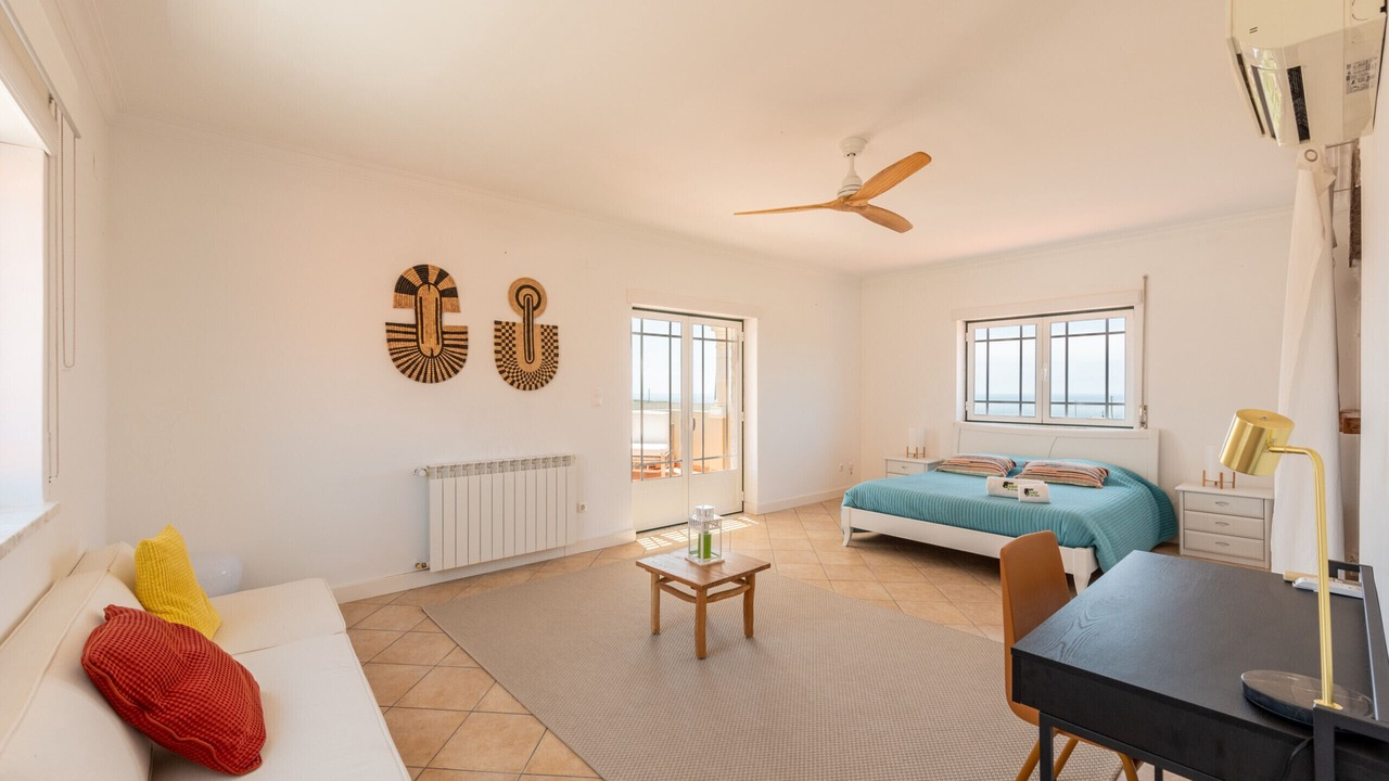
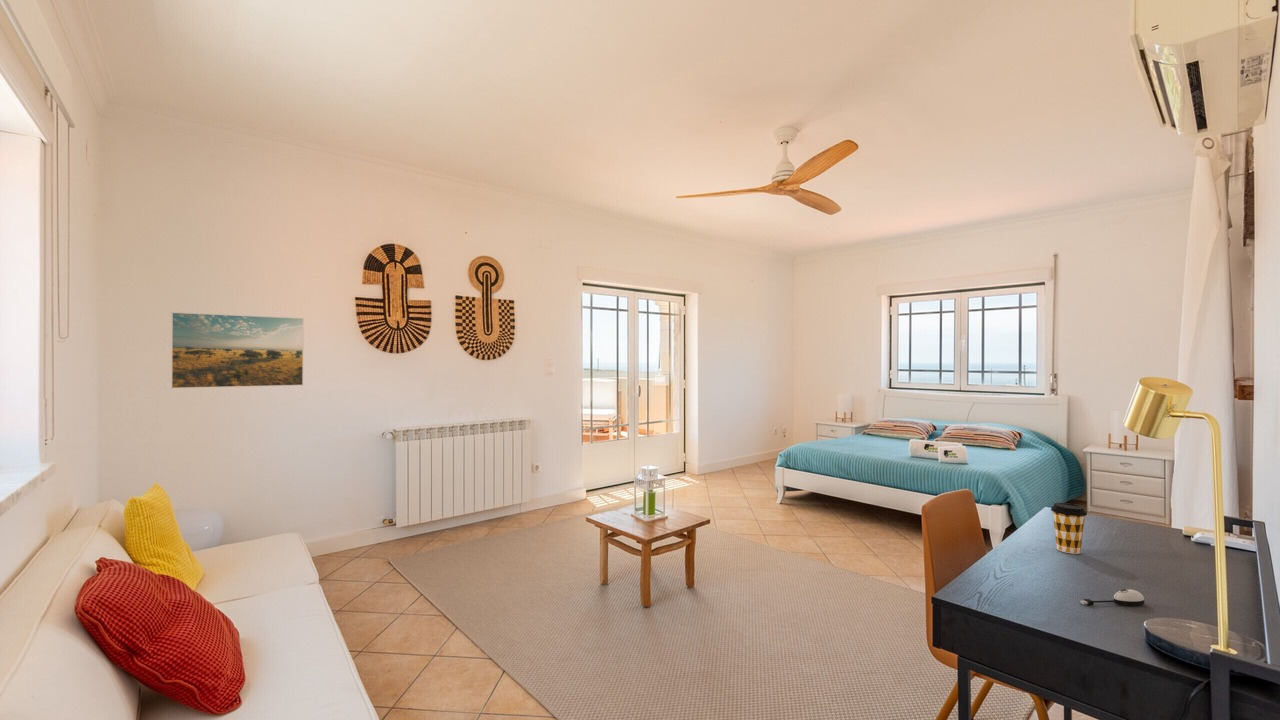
+ coffee cup [1050,502,1088,555]
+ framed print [170,311,304,389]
+ computer mouse [1079,588,1145,606]
